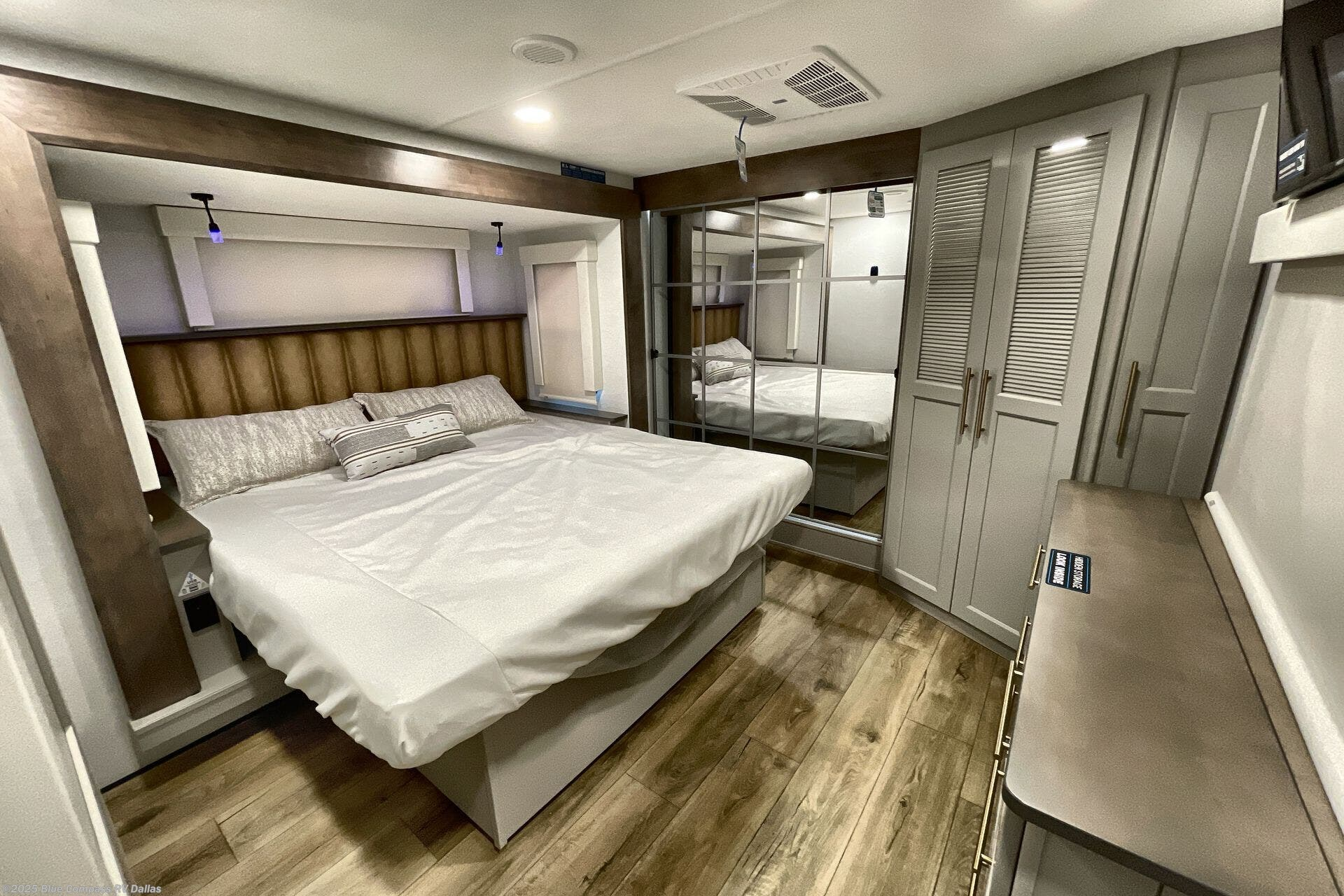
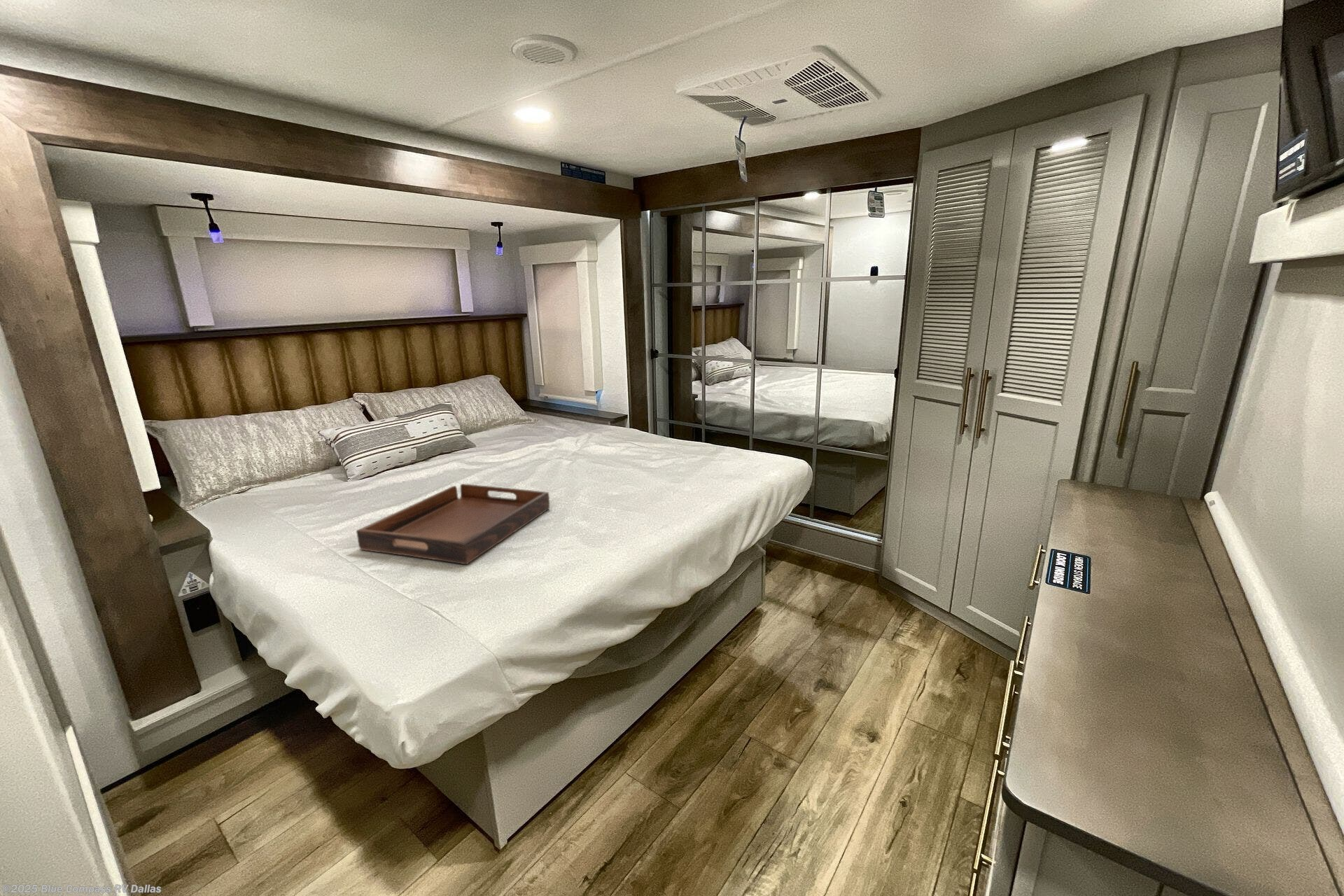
+ serving tray [356,483,550,565]
